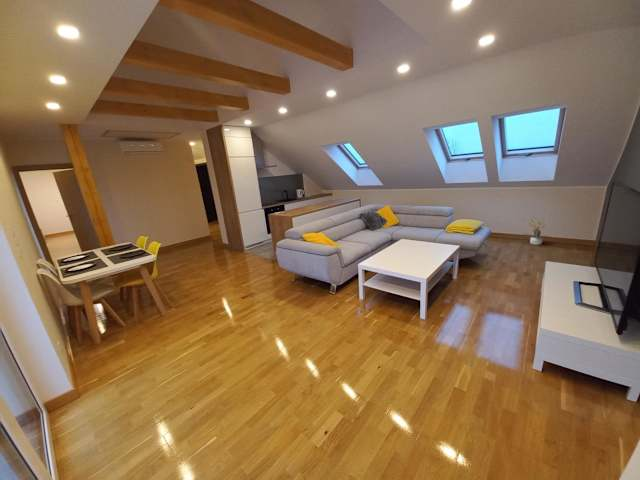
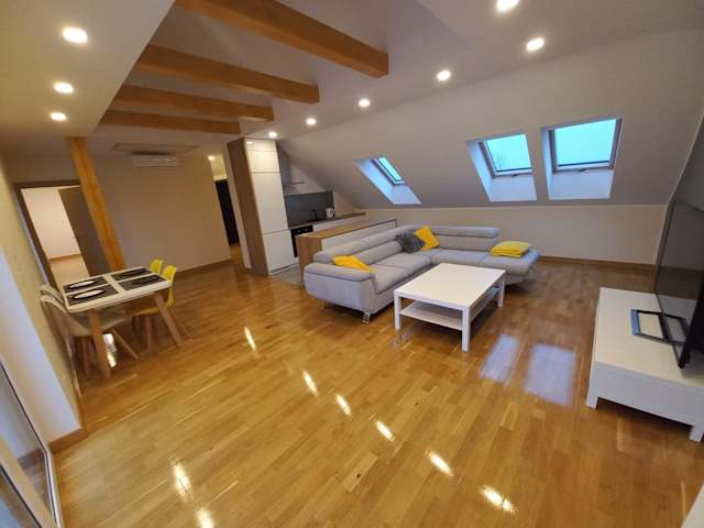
- potted plant [520,215,551,246]
